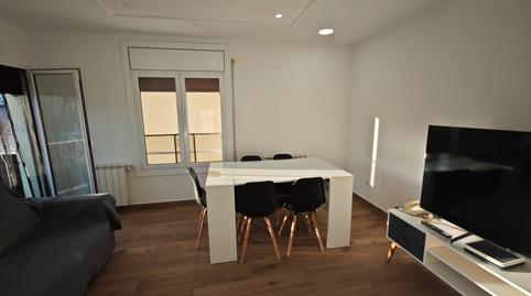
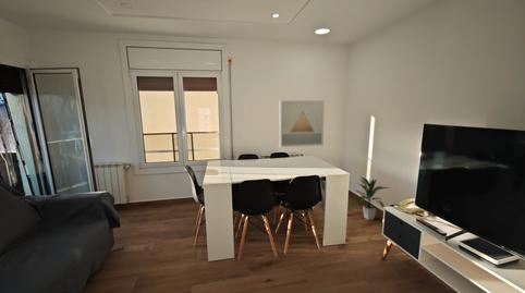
+ indoor plant [350,175,391,221]
+ wall art [279,99,326,148]
